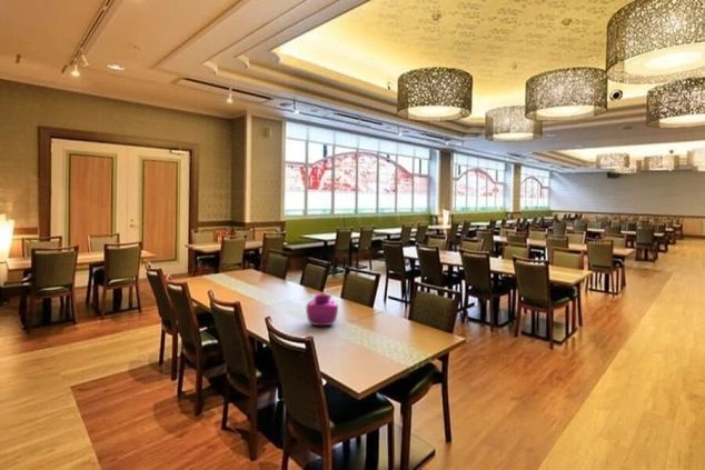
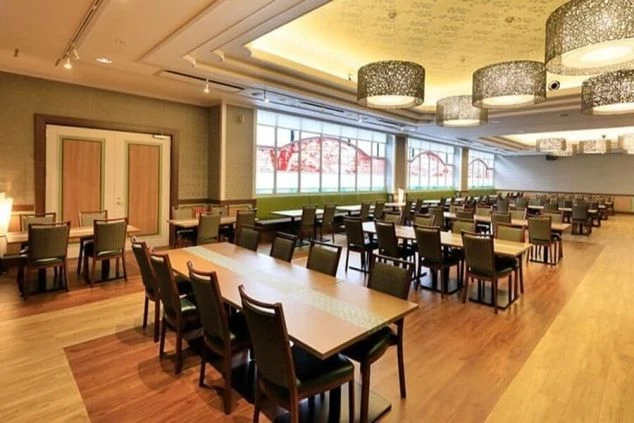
- vase [305,293,339,327]
